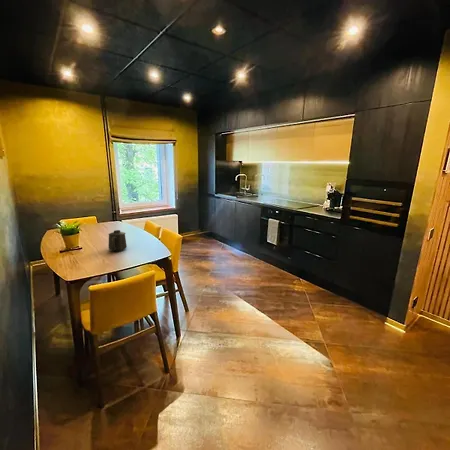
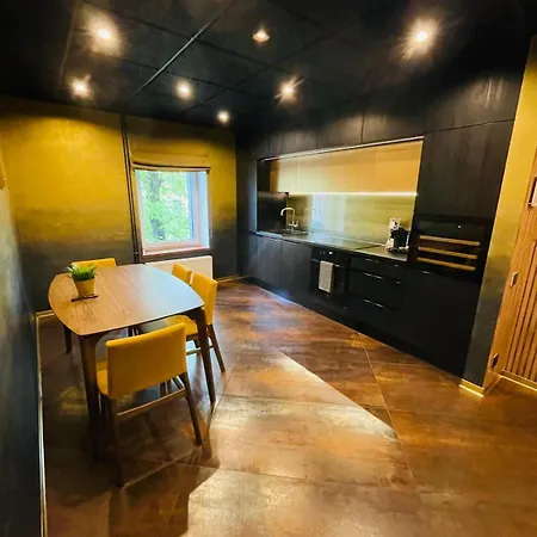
- mug [107,229,128,252]
